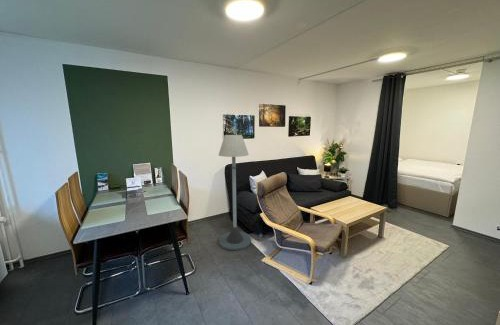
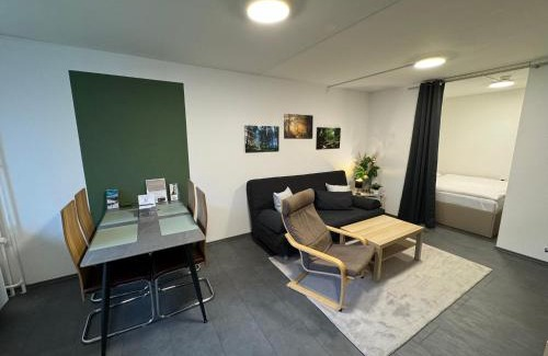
- floor lamp [218,134,252,251]
